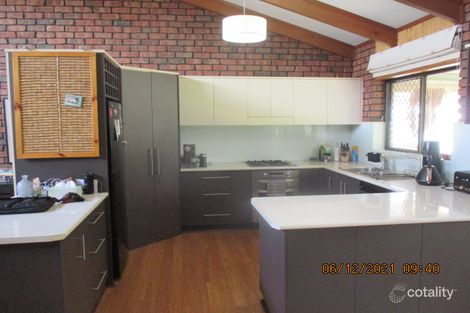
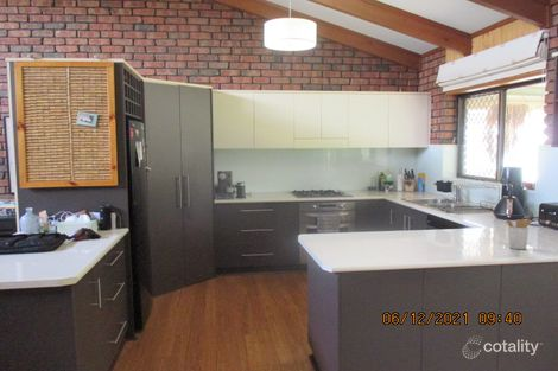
+ utensil holder [505,216,533,250]
